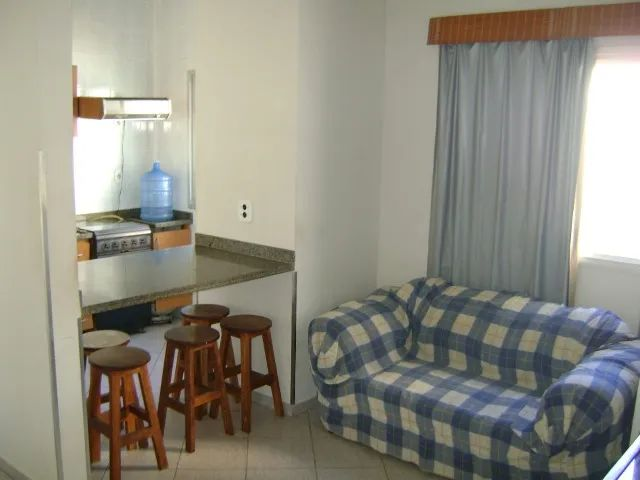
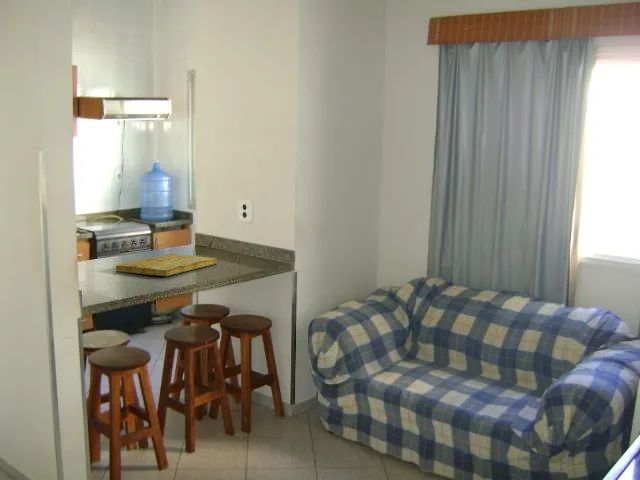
+ cutting board [115,253,218,277]
